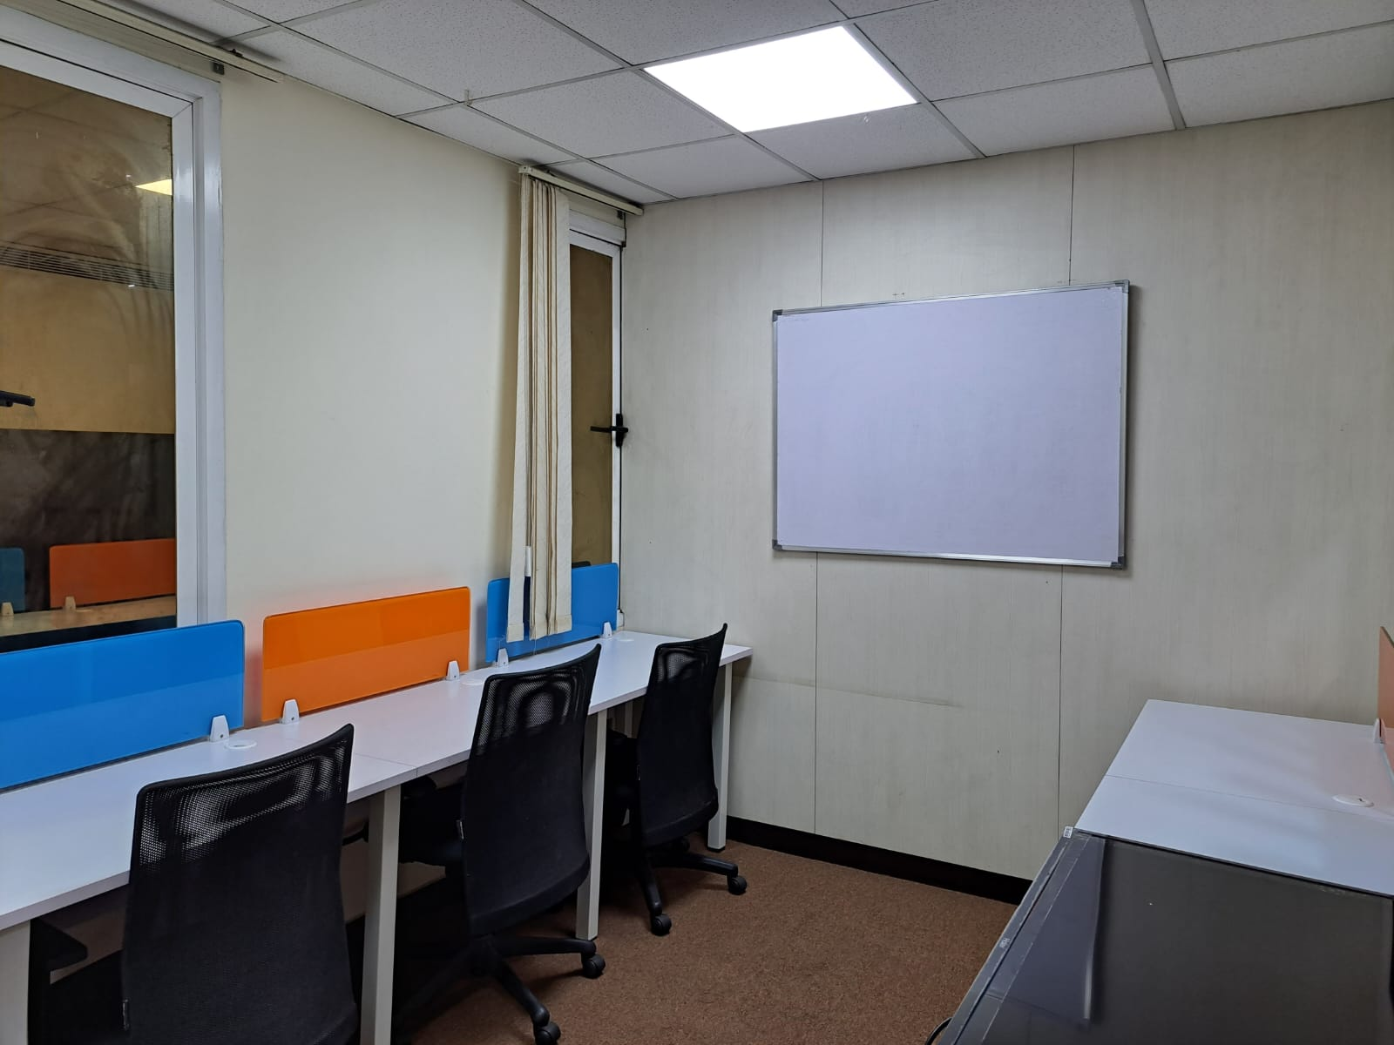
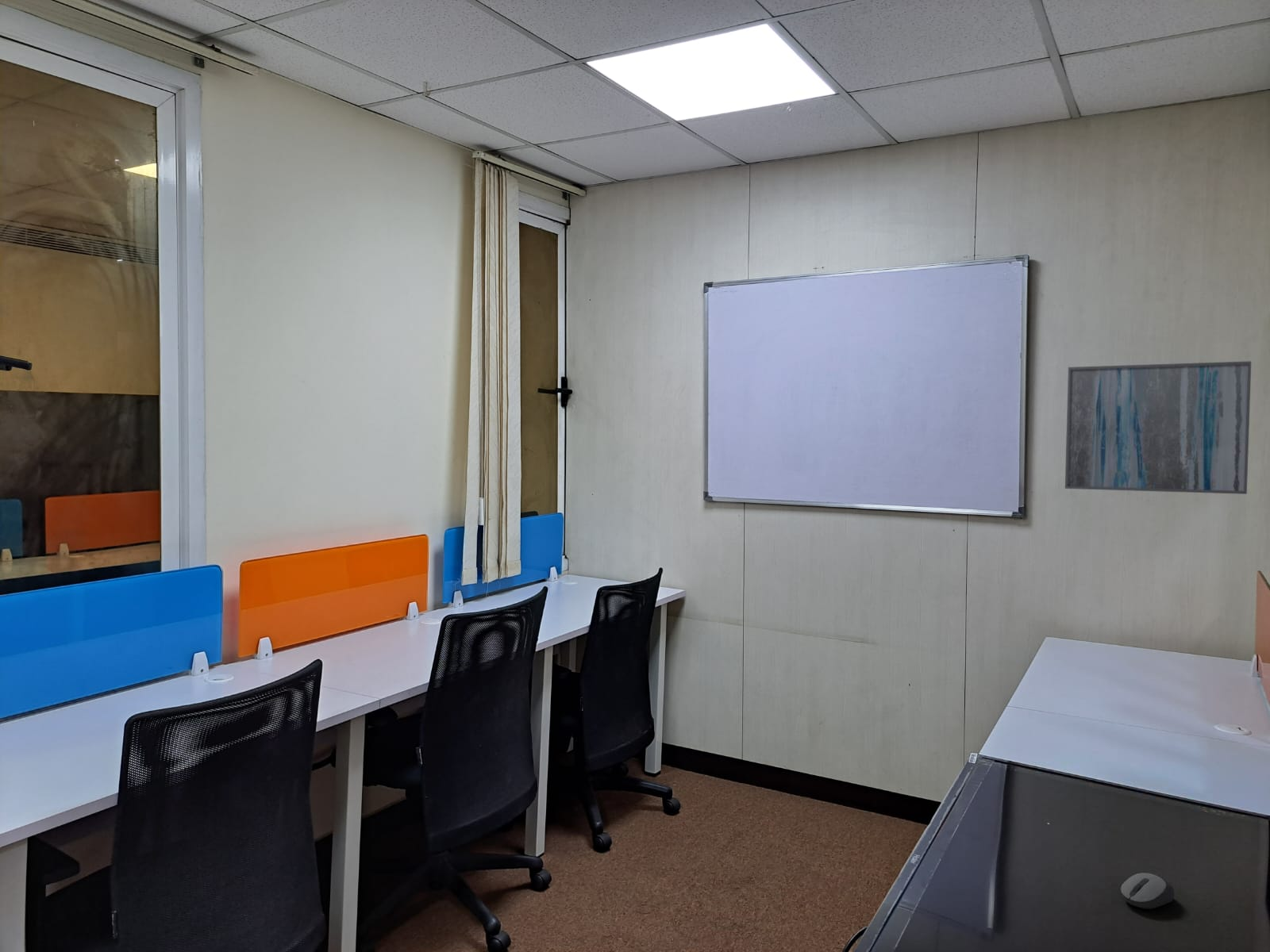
+ computer mouse [1120,872,1175,910]
+ wall art [1064,360,1252,495]
